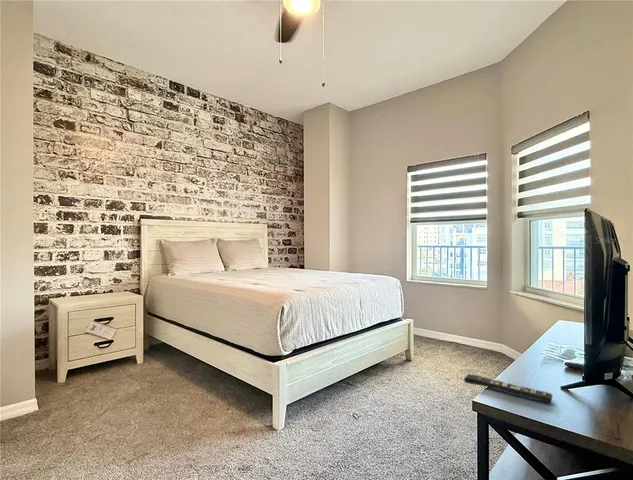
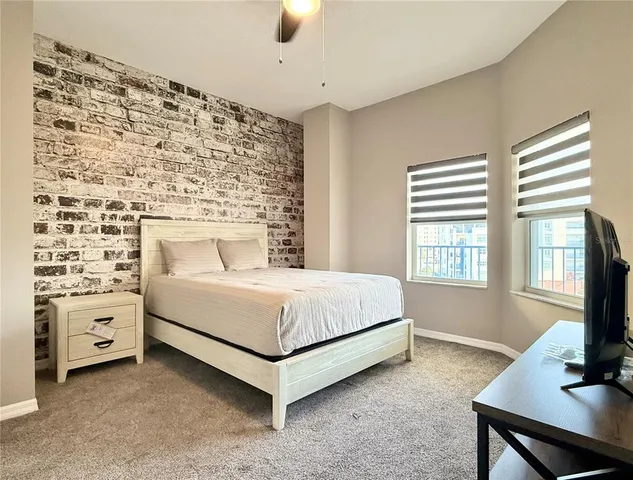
- remote control [463,373,553,404]
